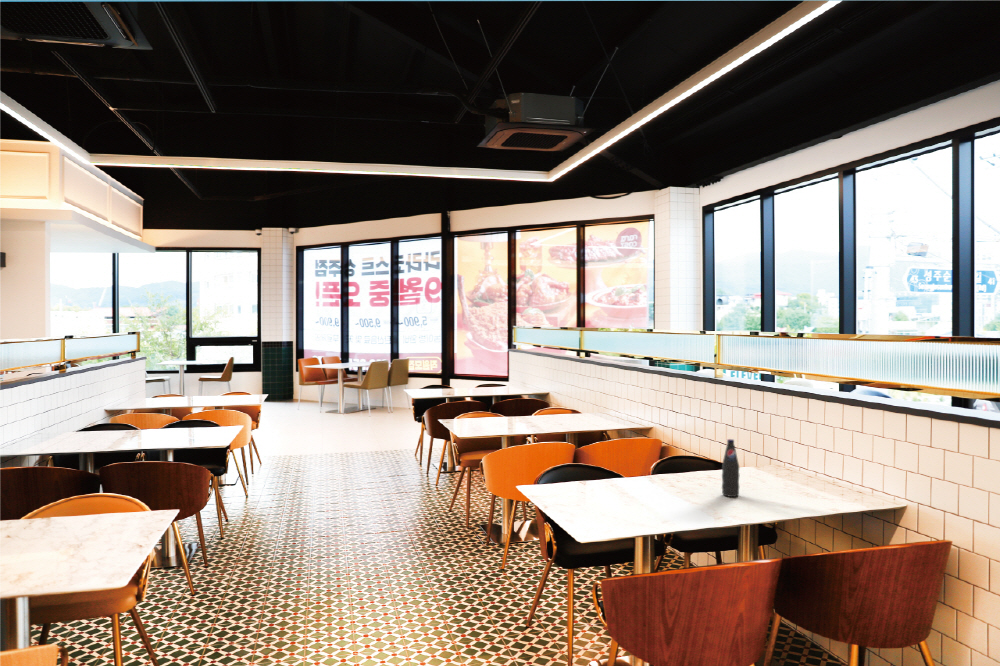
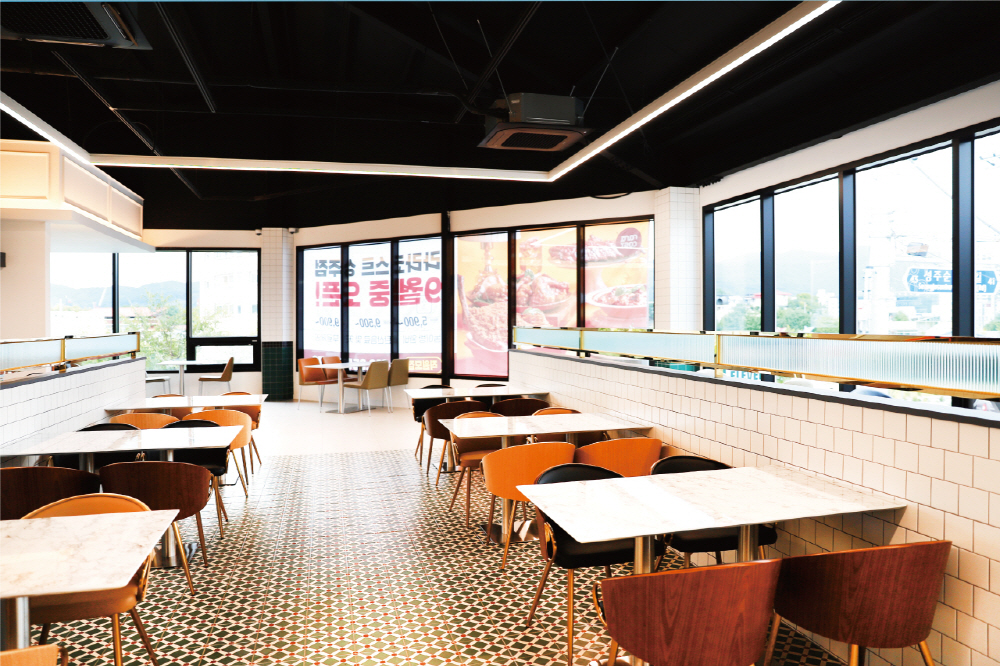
- bottle [721,438,740,498]
